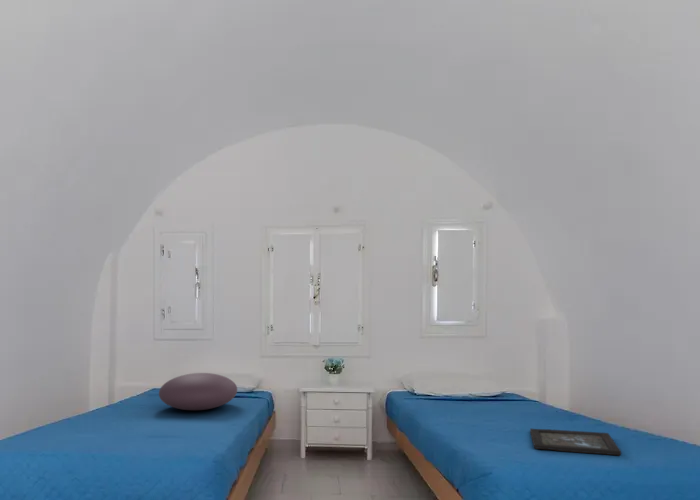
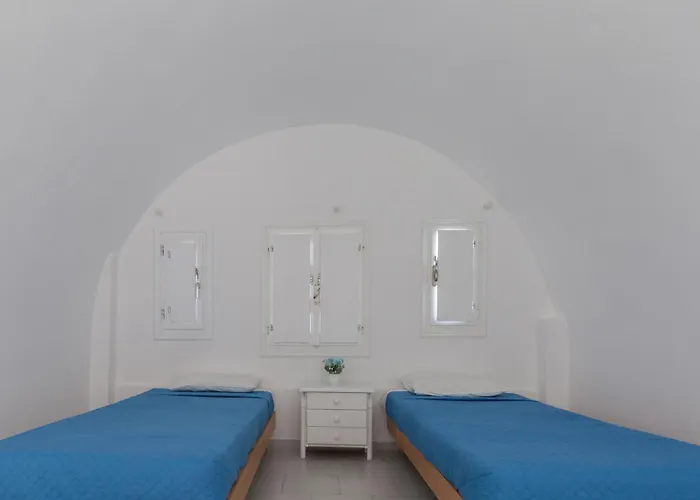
- tray [529,428,622,456]
- cushion [158,372,238,411]
